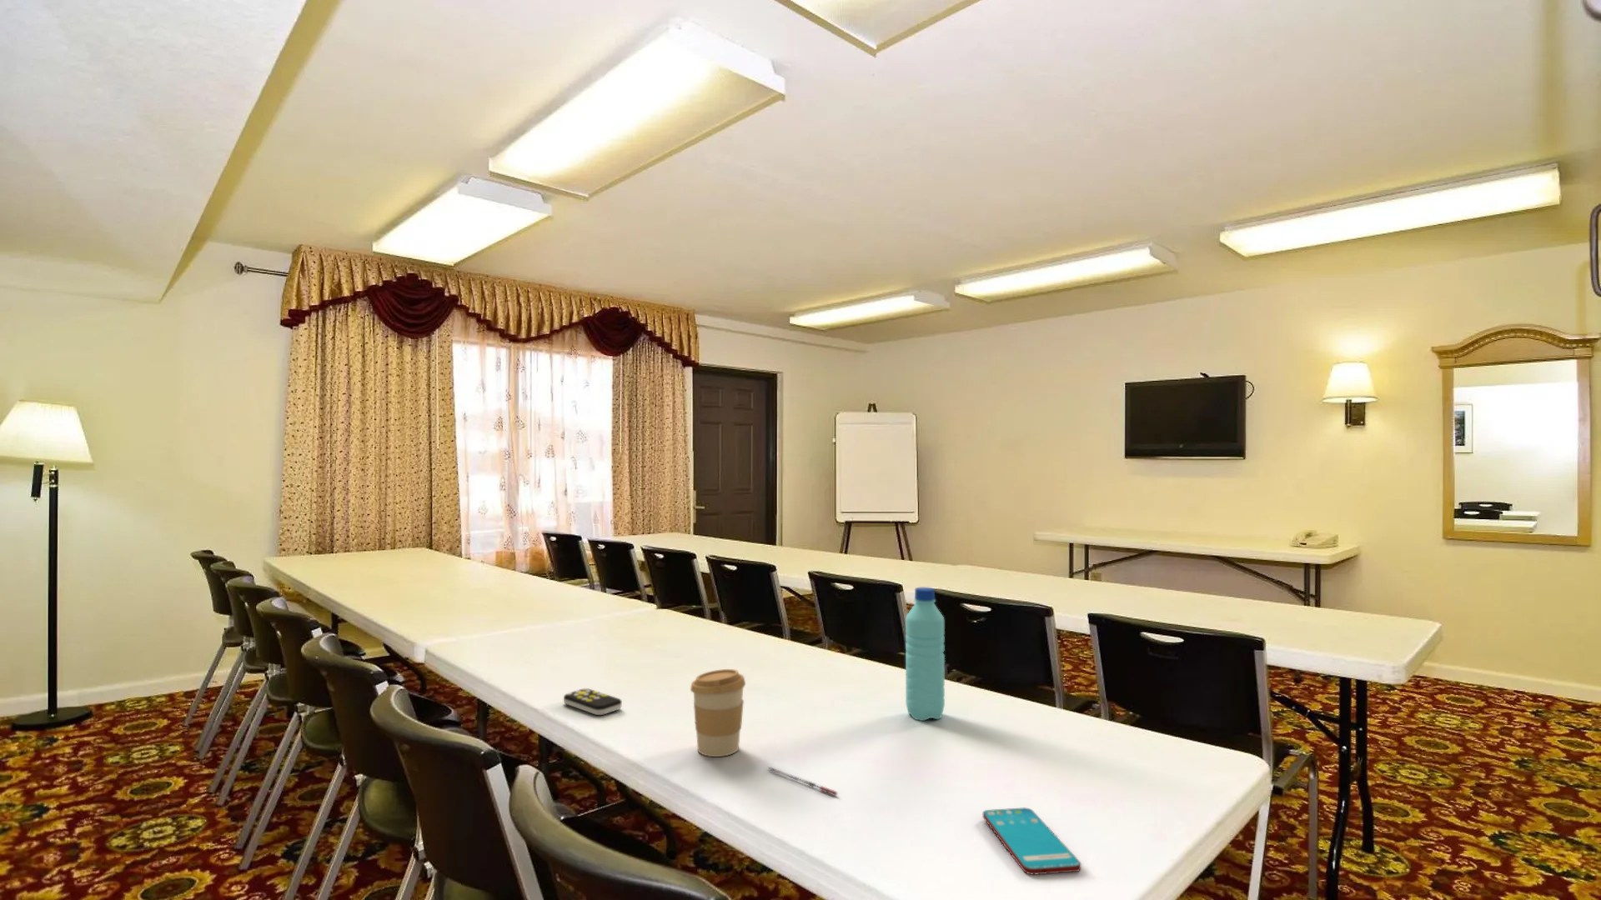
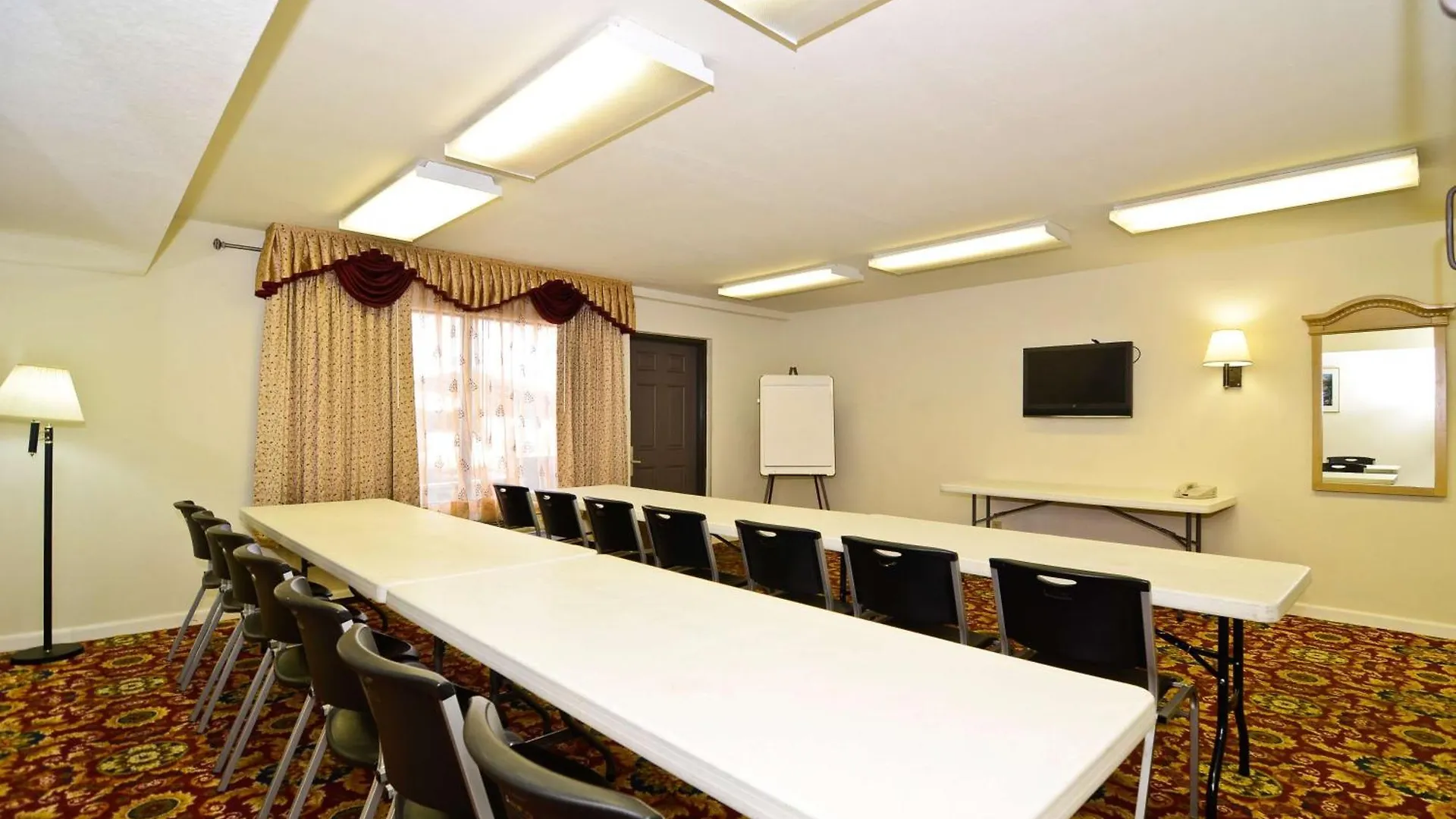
- remote control [563,688,622,715]
- smartphone [982,807,1082,875]
- pen [766,766,839,797]
- coffee cup [689,668,747,757]
- water bottle [905,587,946,722]
